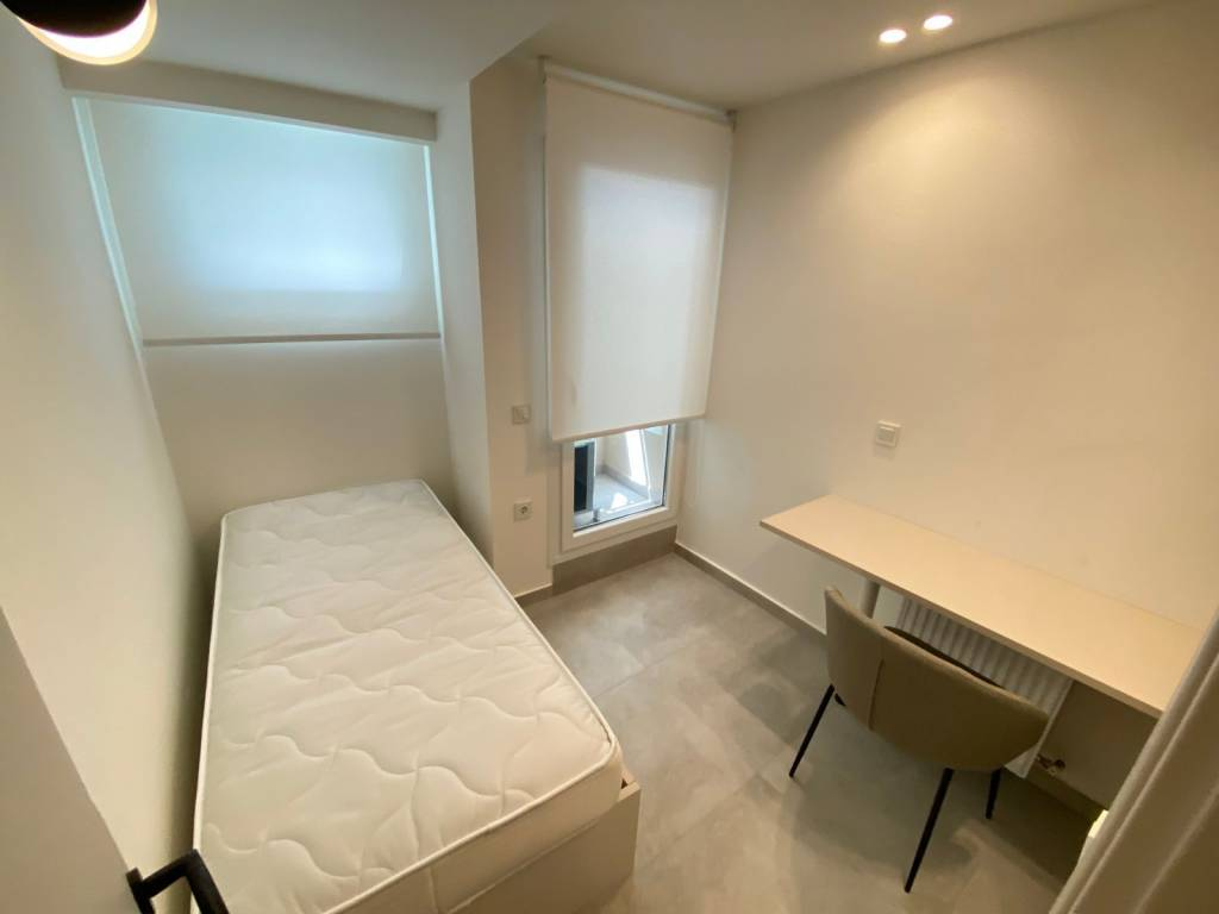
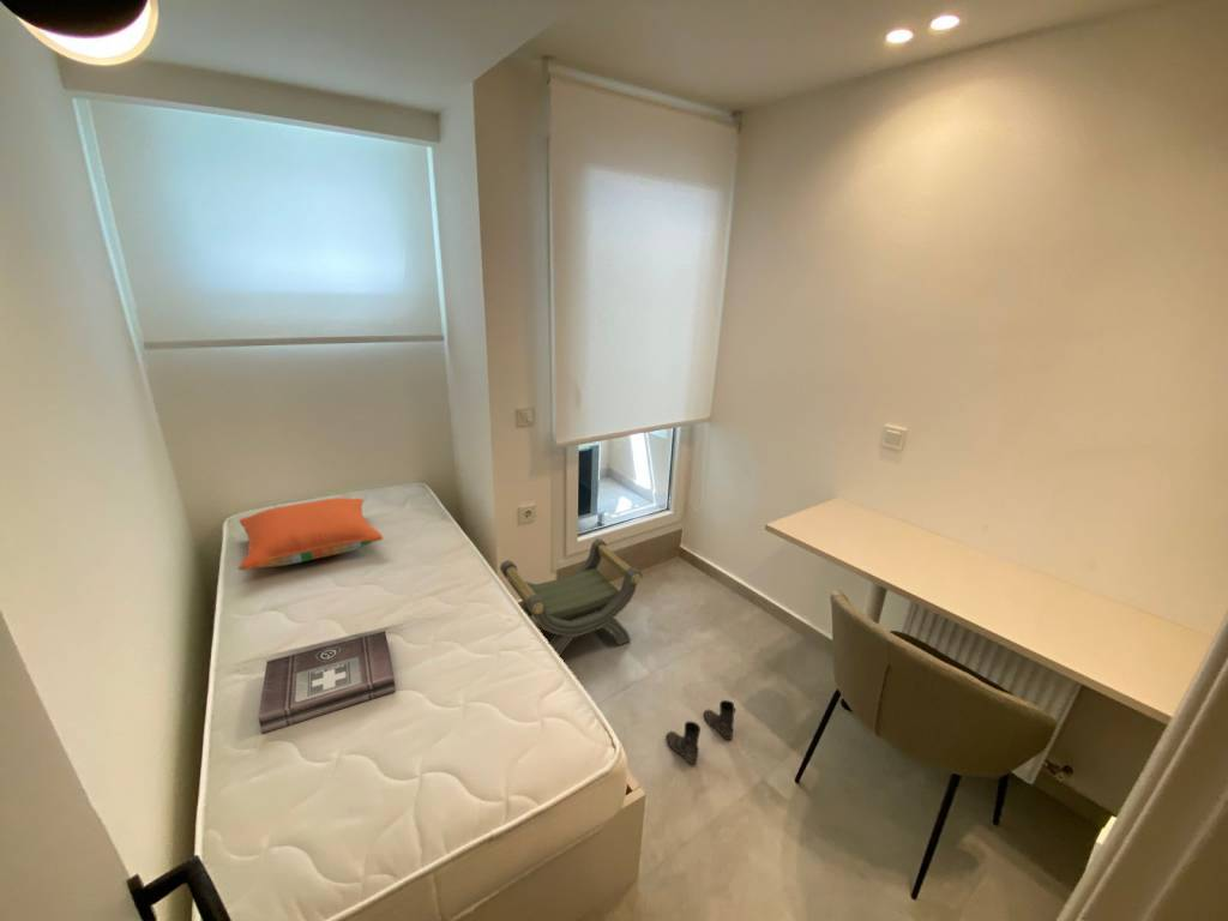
+ first aid kit [258,630,397,735]
+ pillow [237,496,384,571]
+ boots [666,699,738,765]
+ stool [499,537,644,657]
